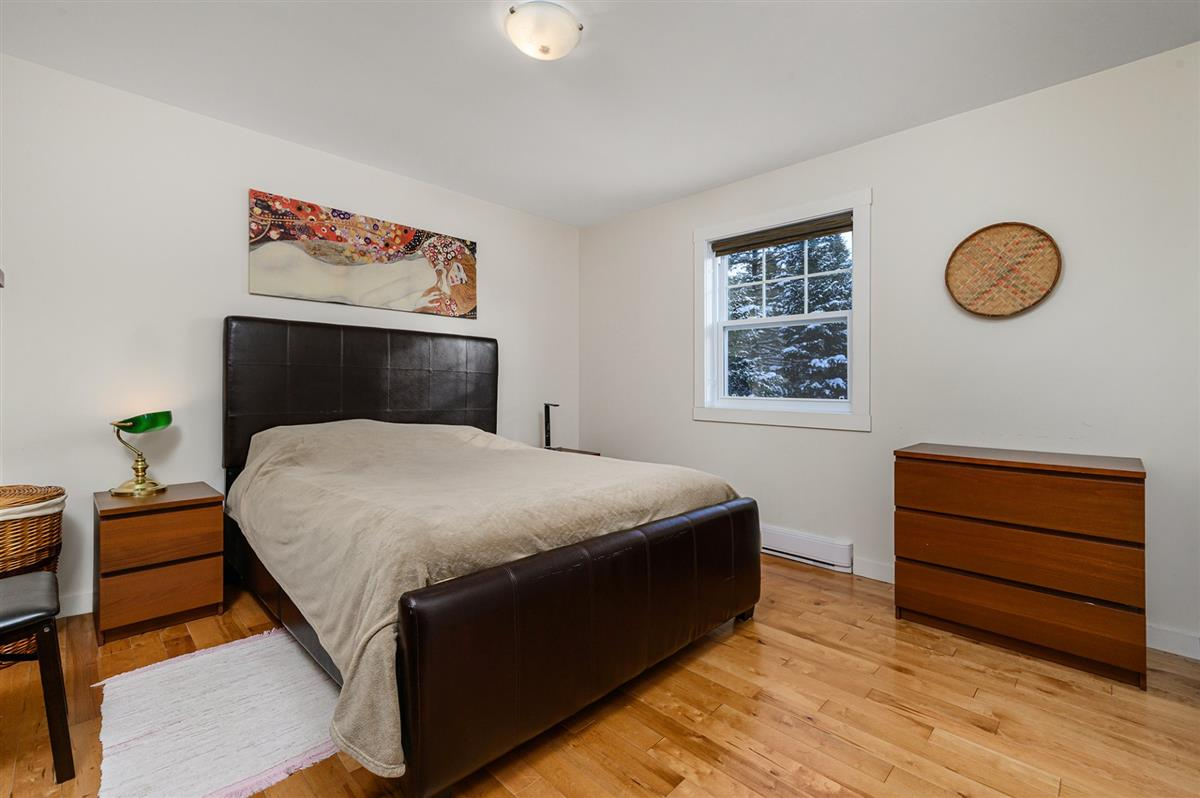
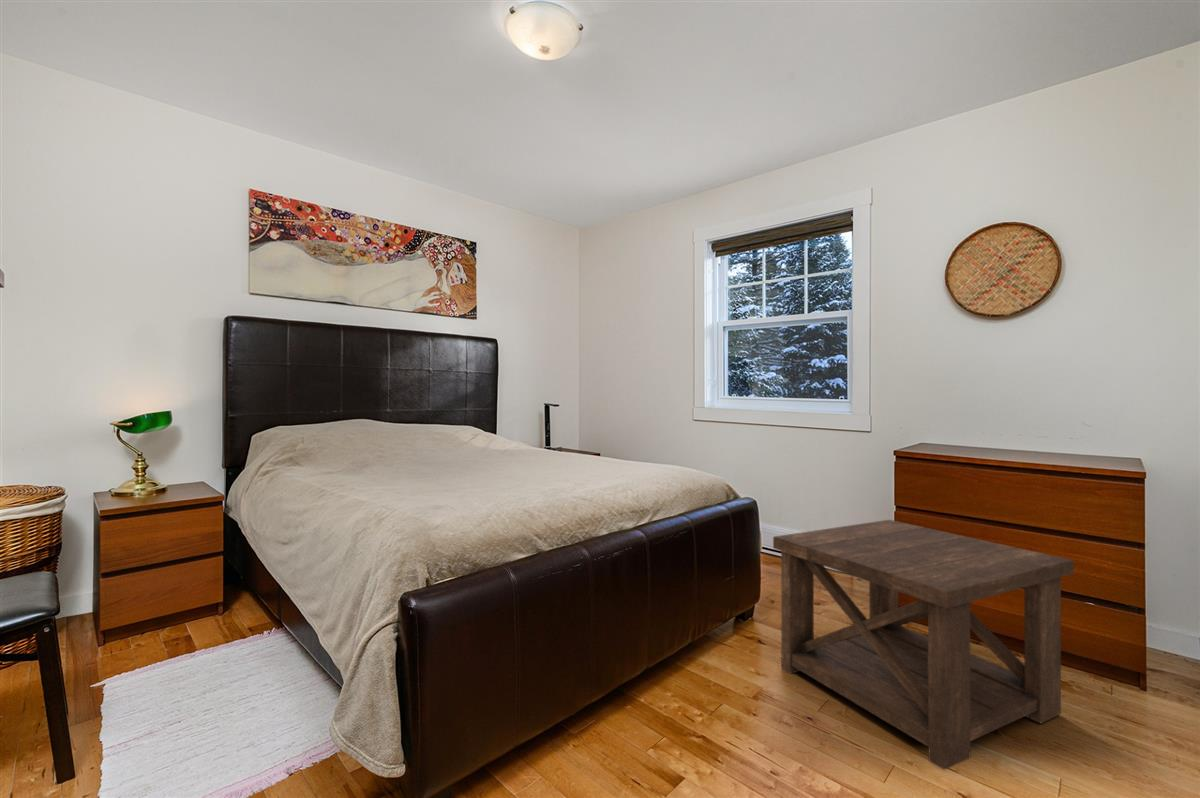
+ side table [772,519,1075,771]
